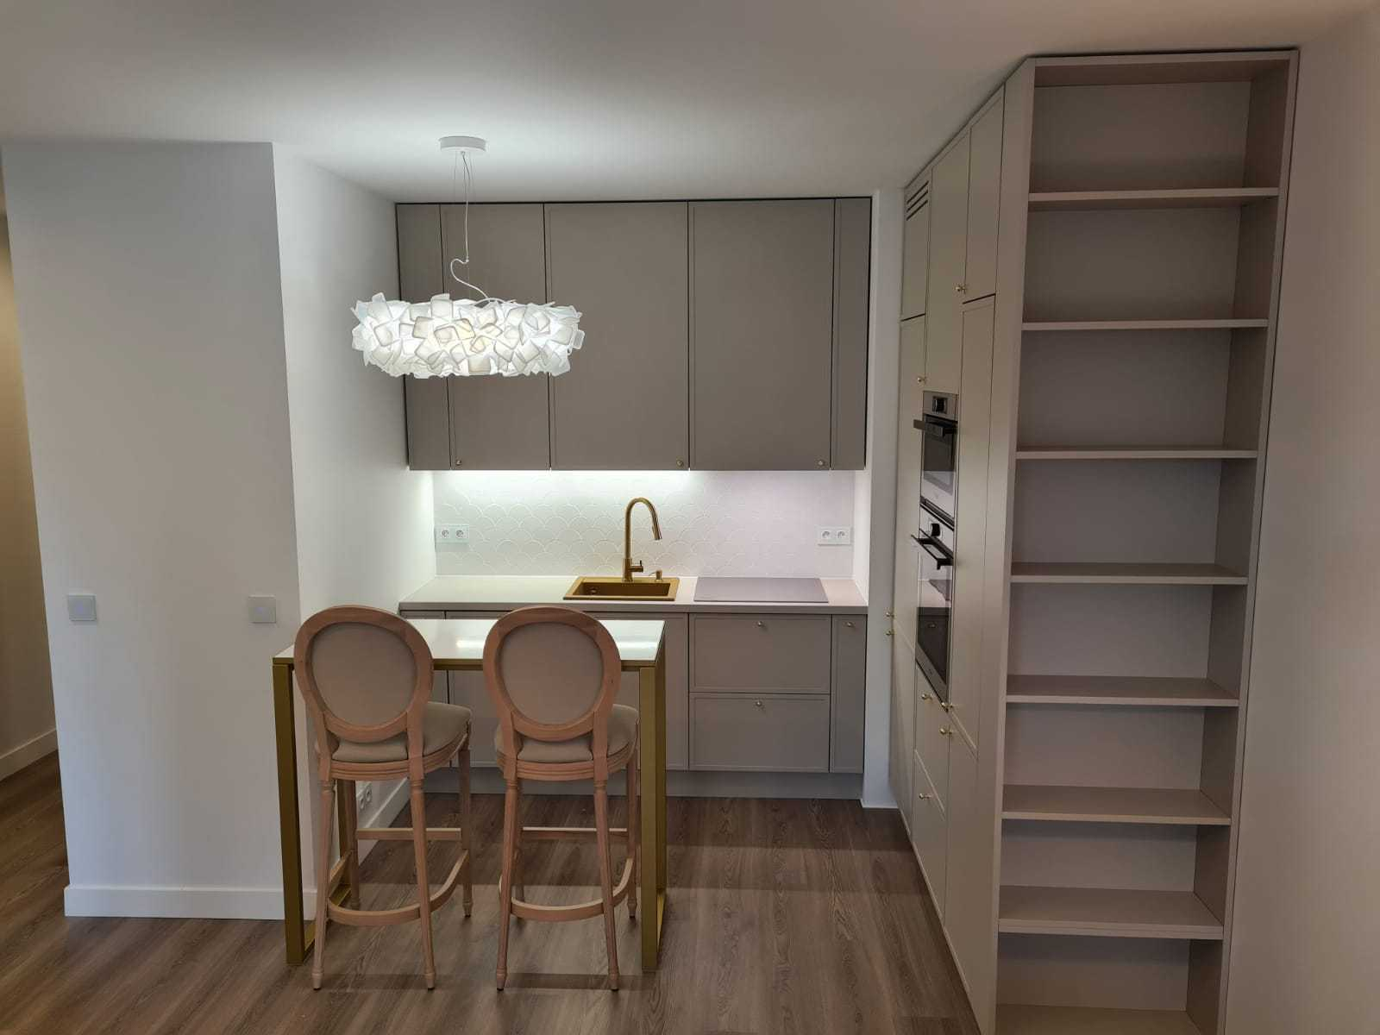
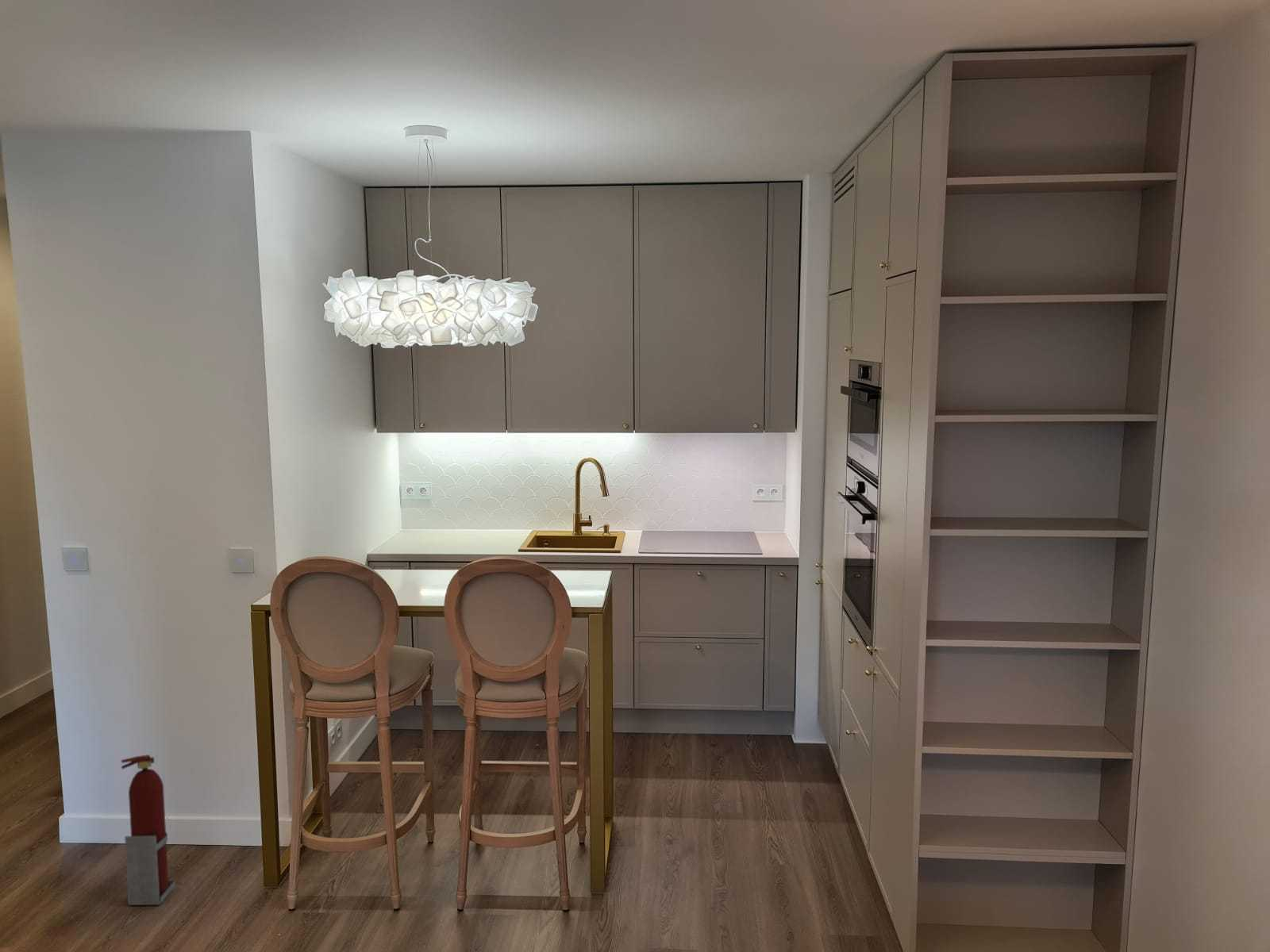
+ fire extinguisher [120,754,176,906]
